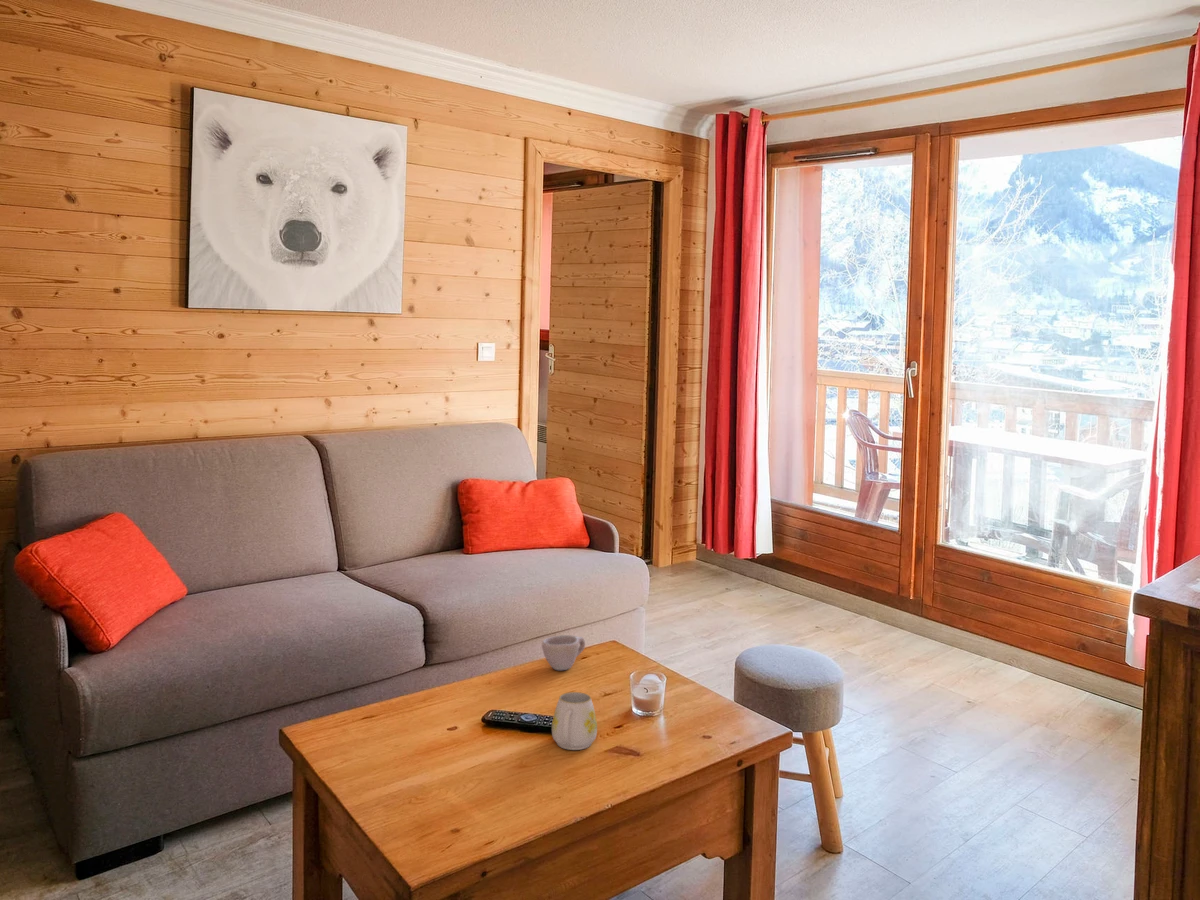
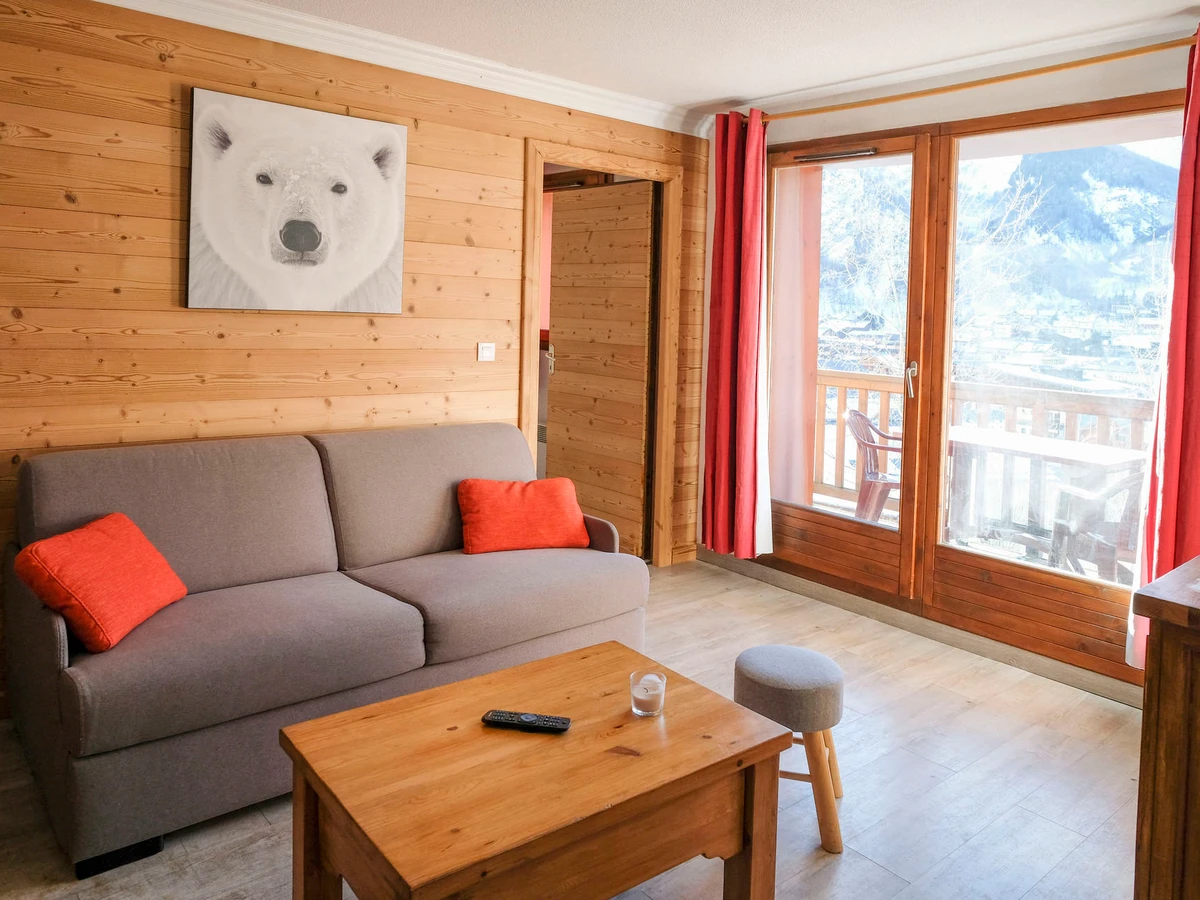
- cup [541,634,586,671]
- mug [551,691,598,751]
